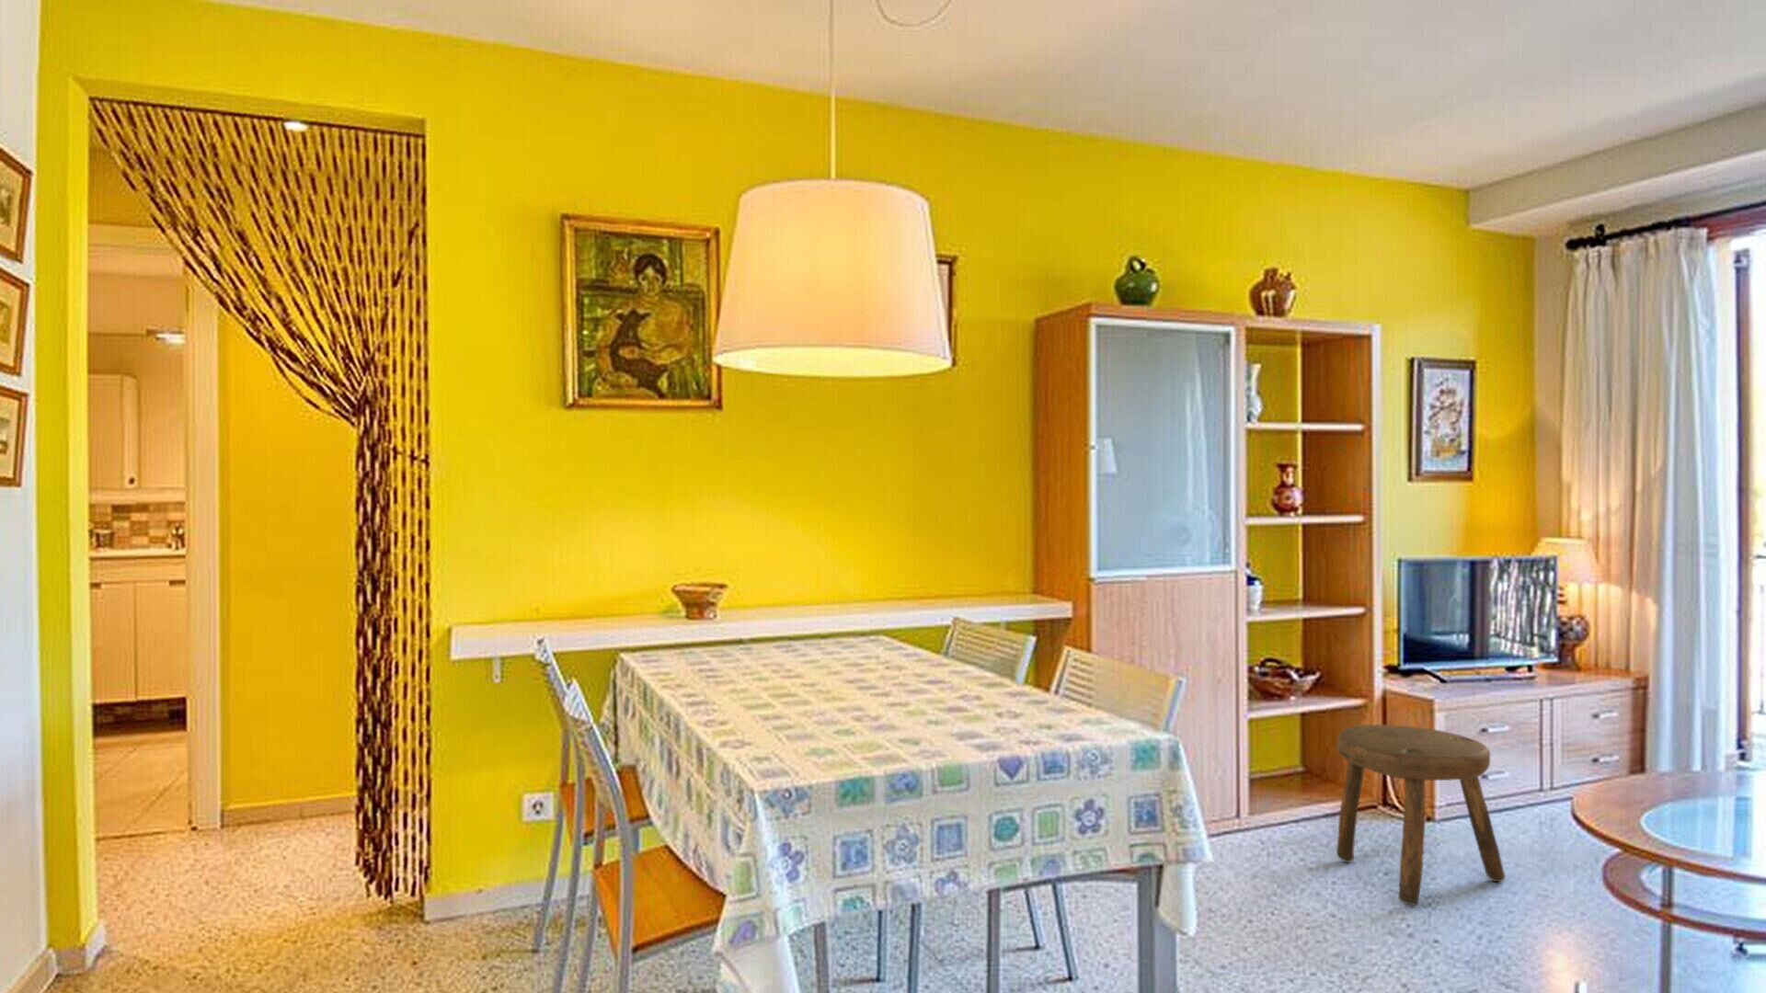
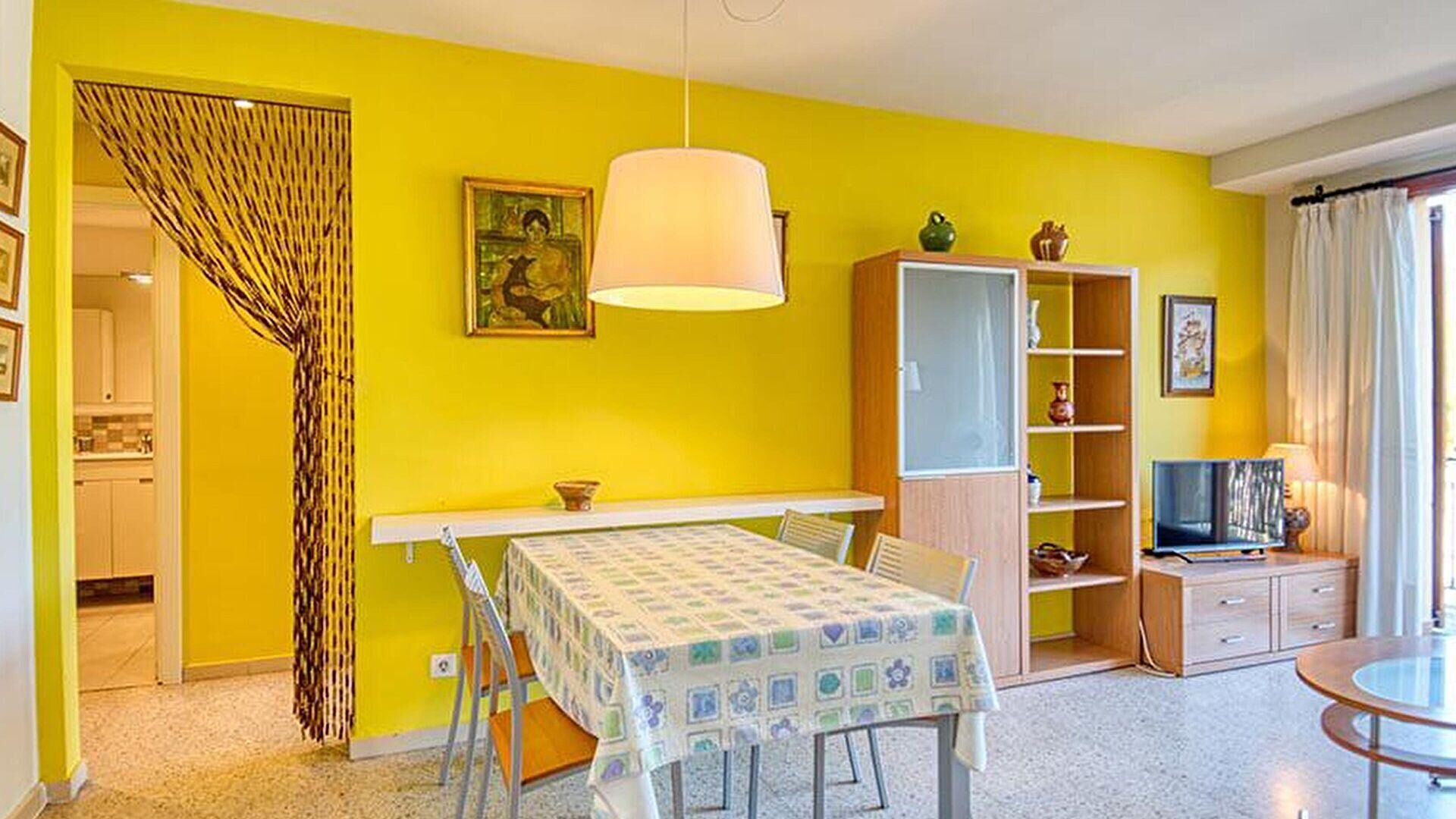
- stool [1335,724,1505,907]
